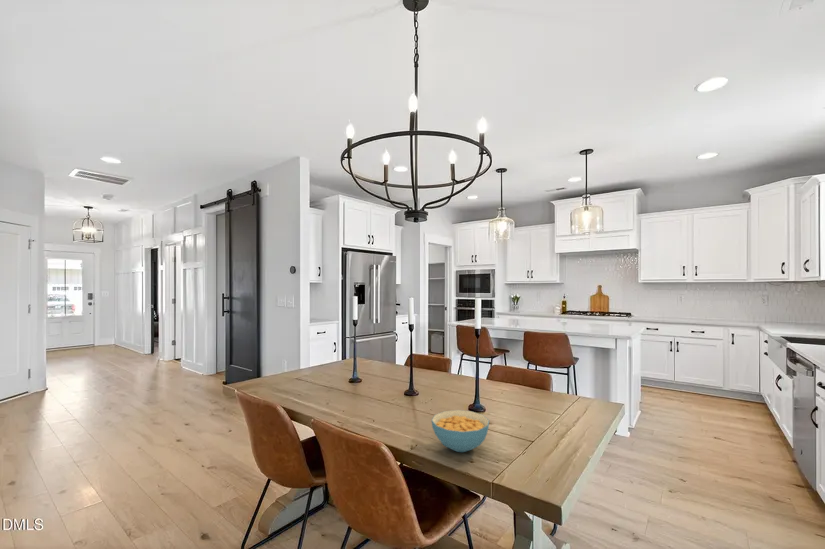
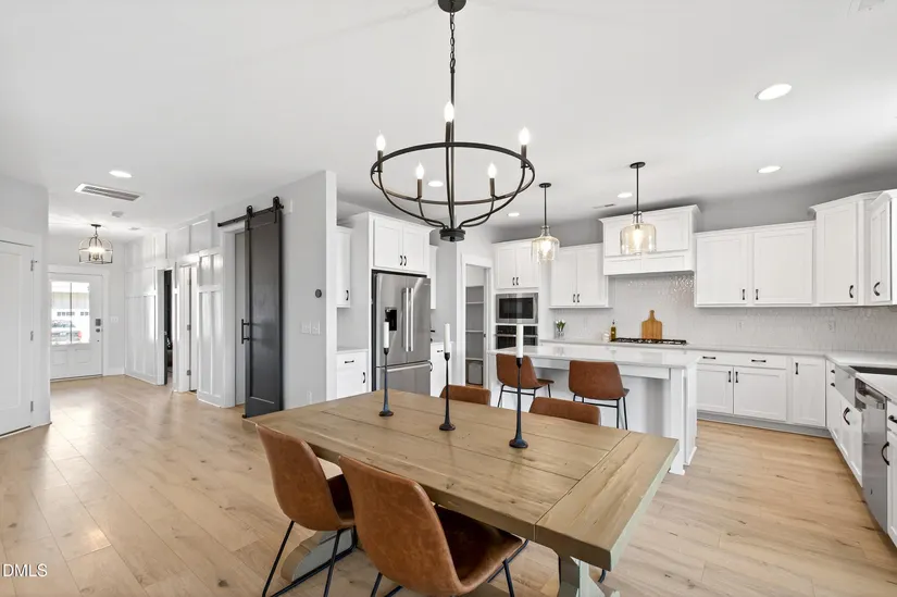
- cereal bowl [430,409,490,453]
